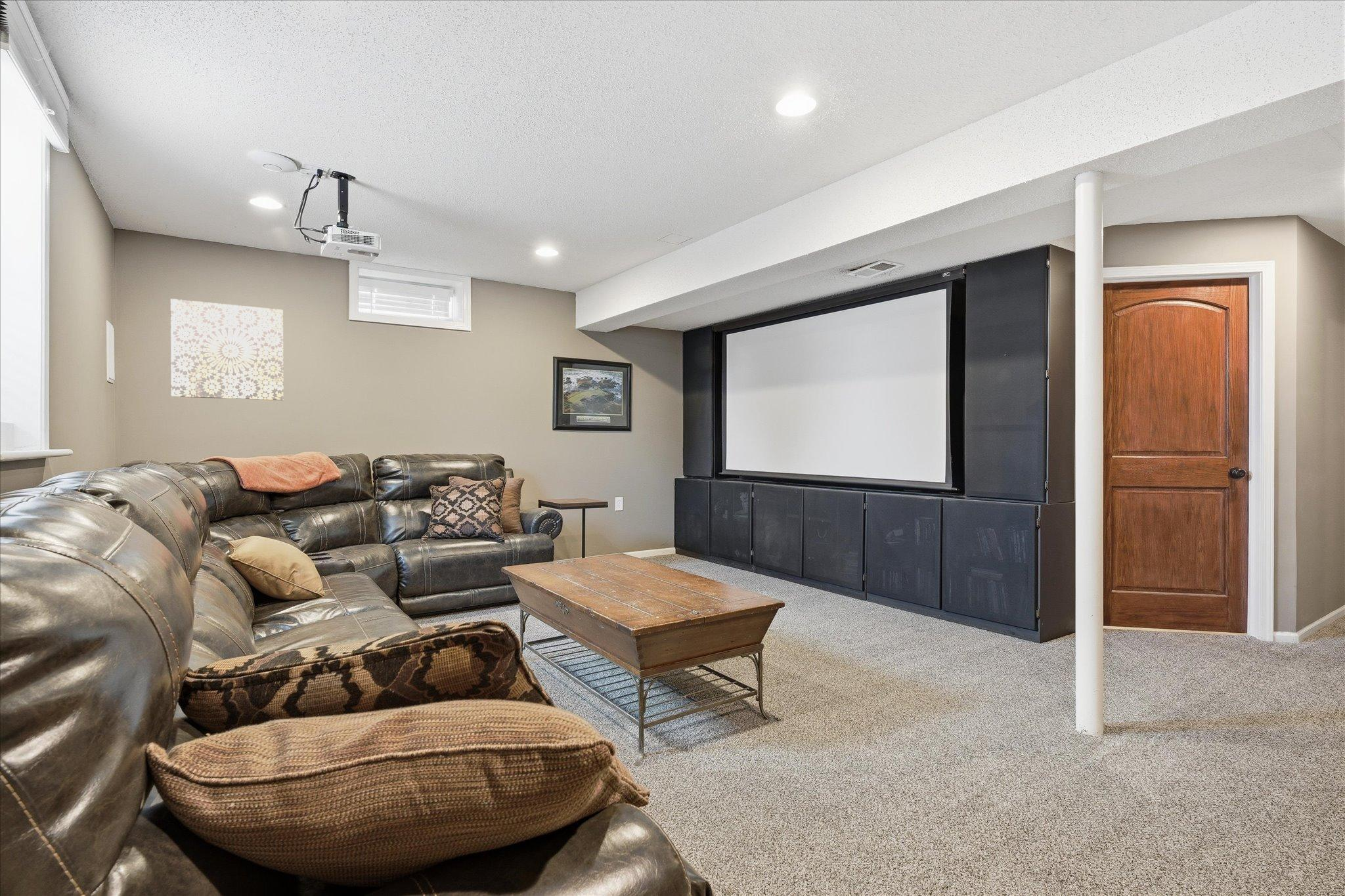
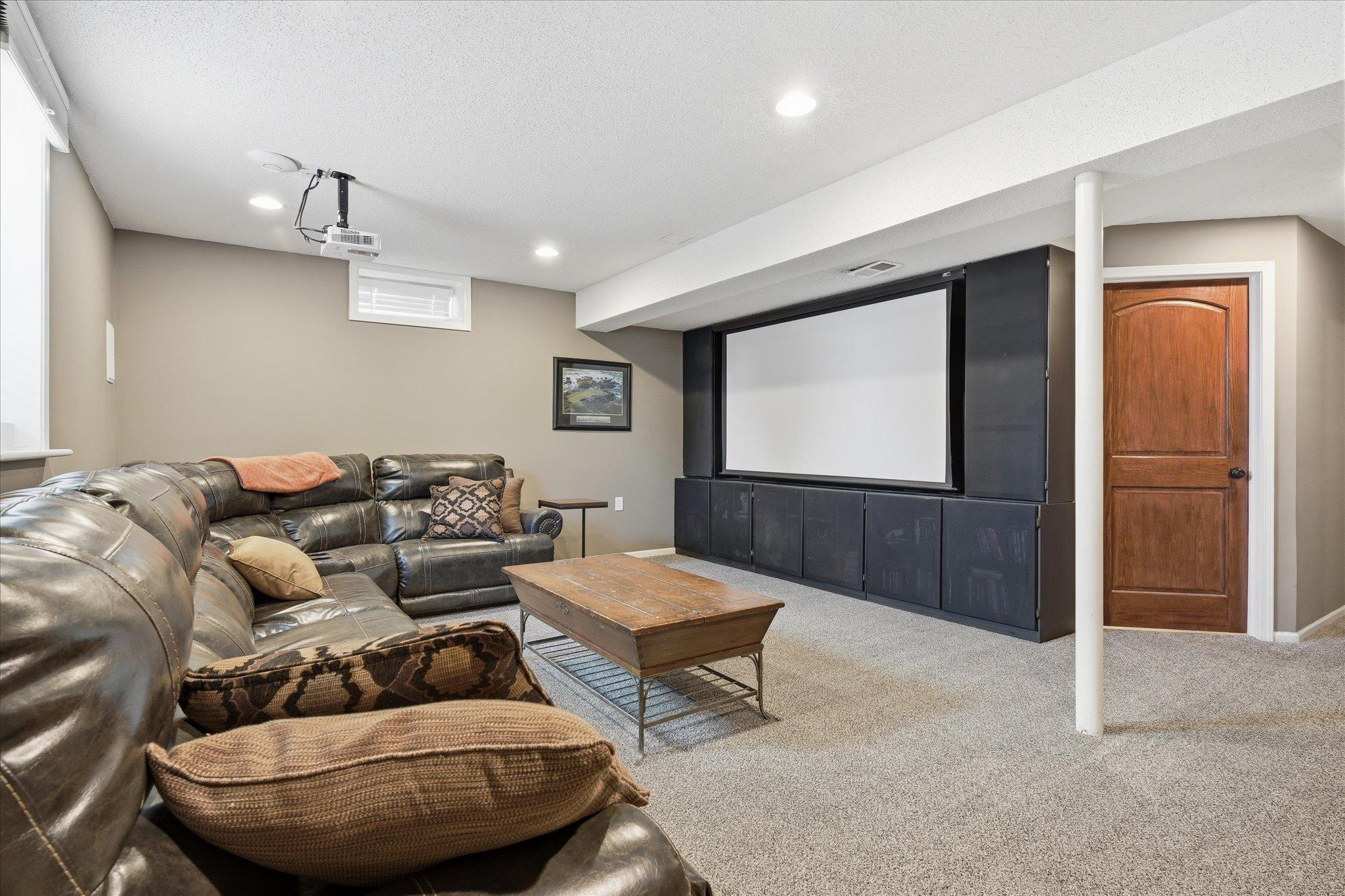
- wall art [170,298,284,401]
